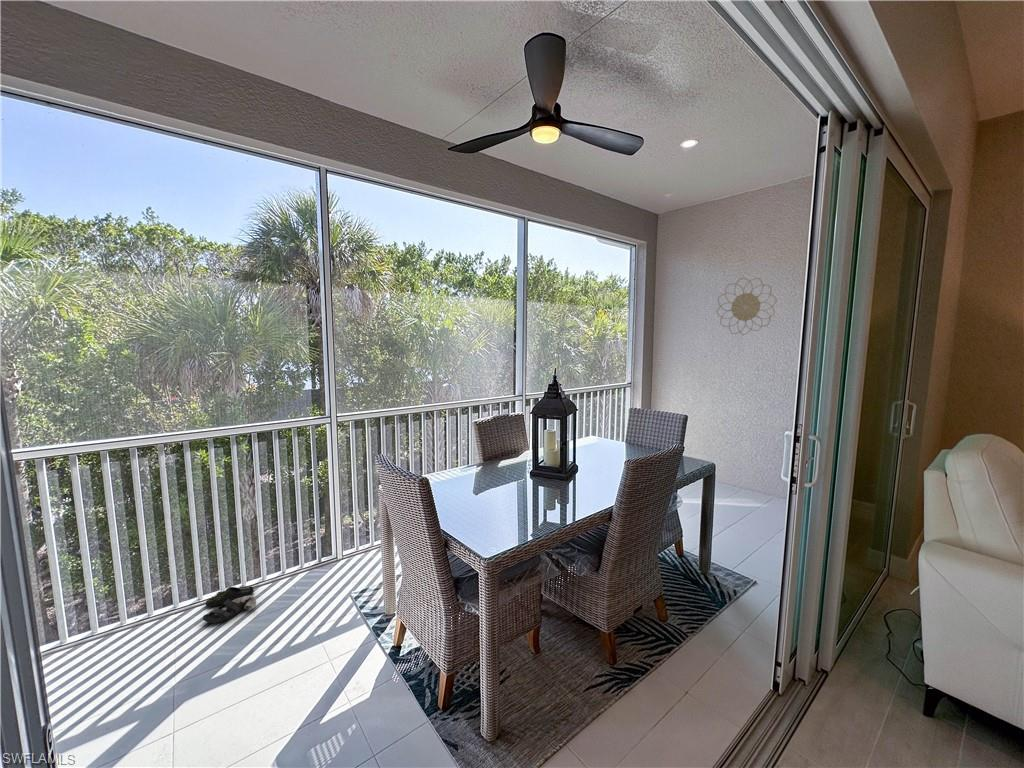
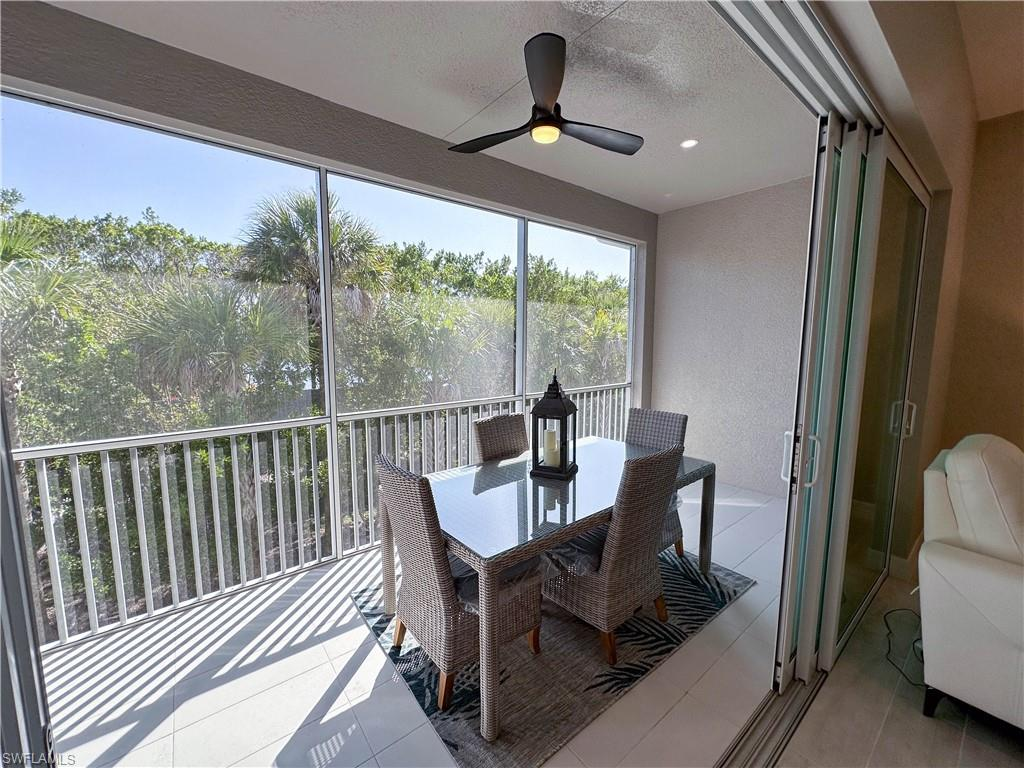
- decorative wall piece [715,276,778,336]
- shoe [202,584,258,624]
